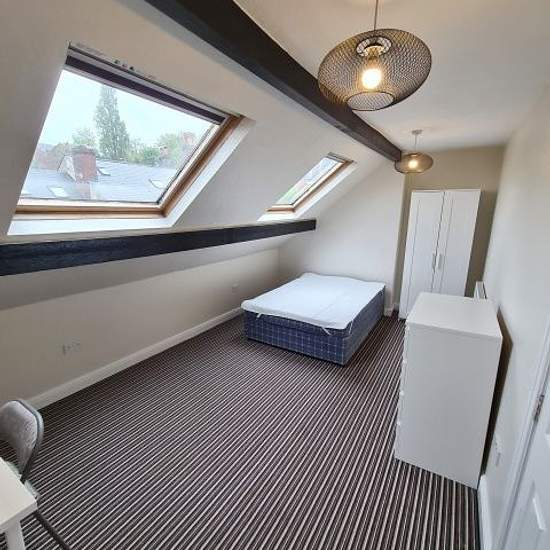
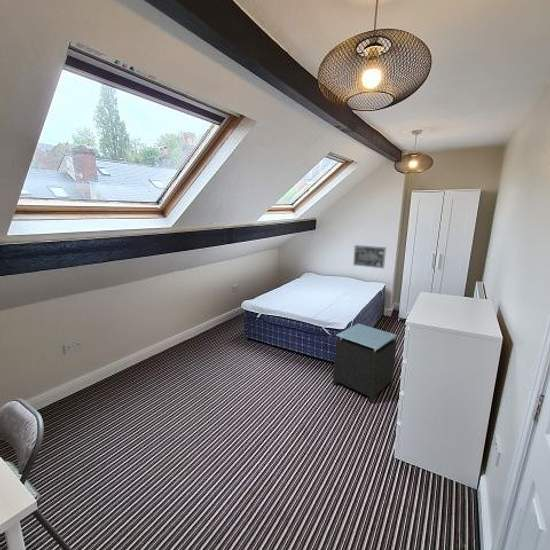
+ wall art [352,244,387,269]
+ nightstand [332,323,398,404]
